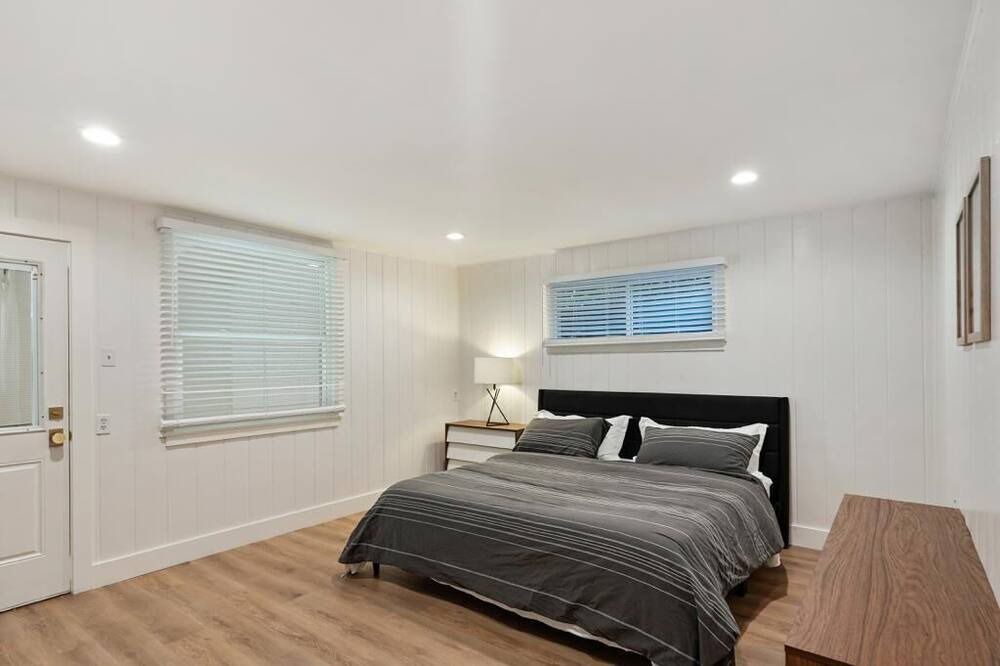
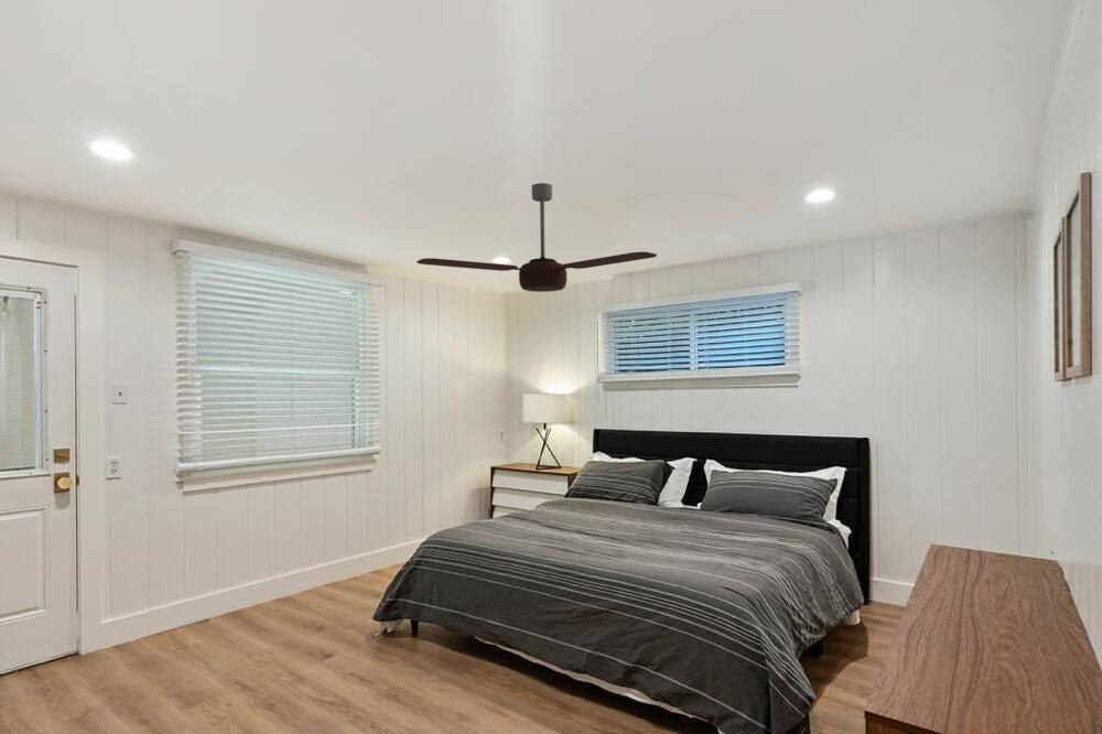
+ ceiling fan [417,182,658,293]
